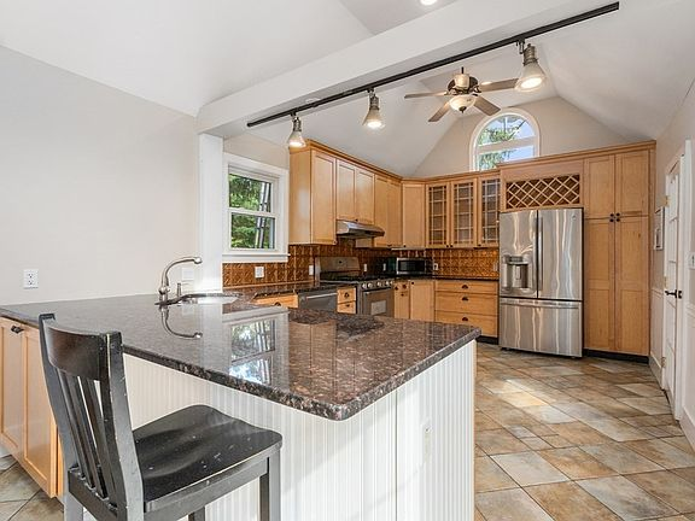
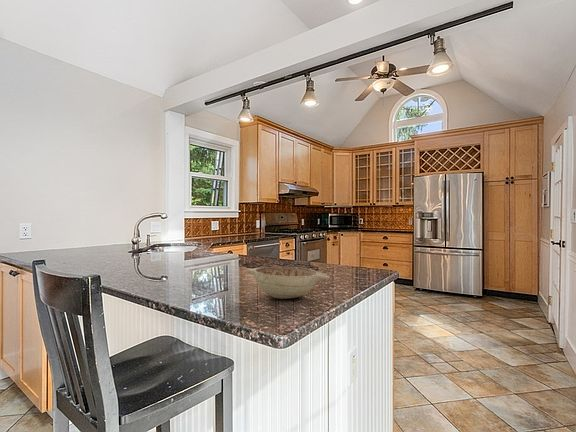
+ decorative bowl [243,266,331,300]
